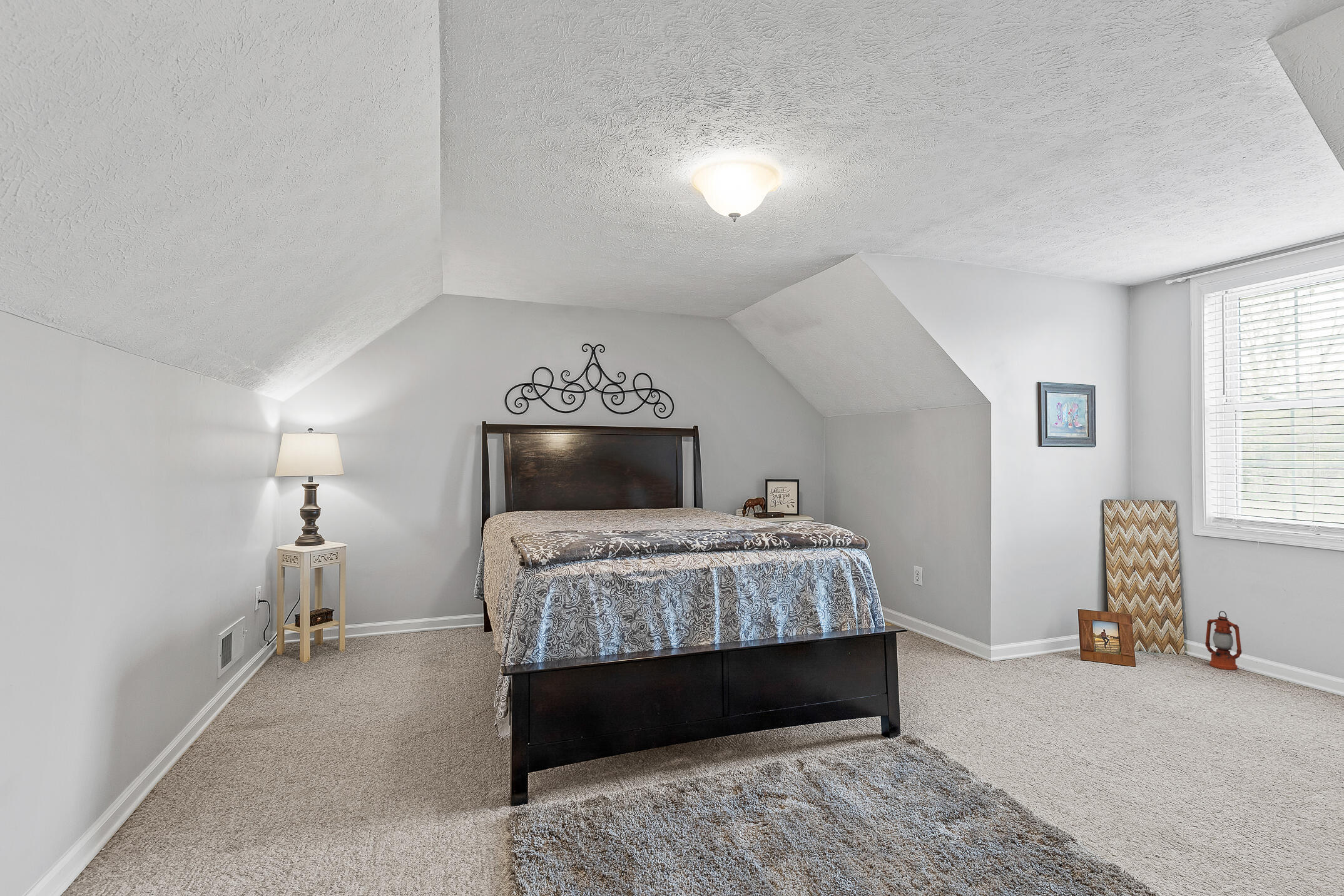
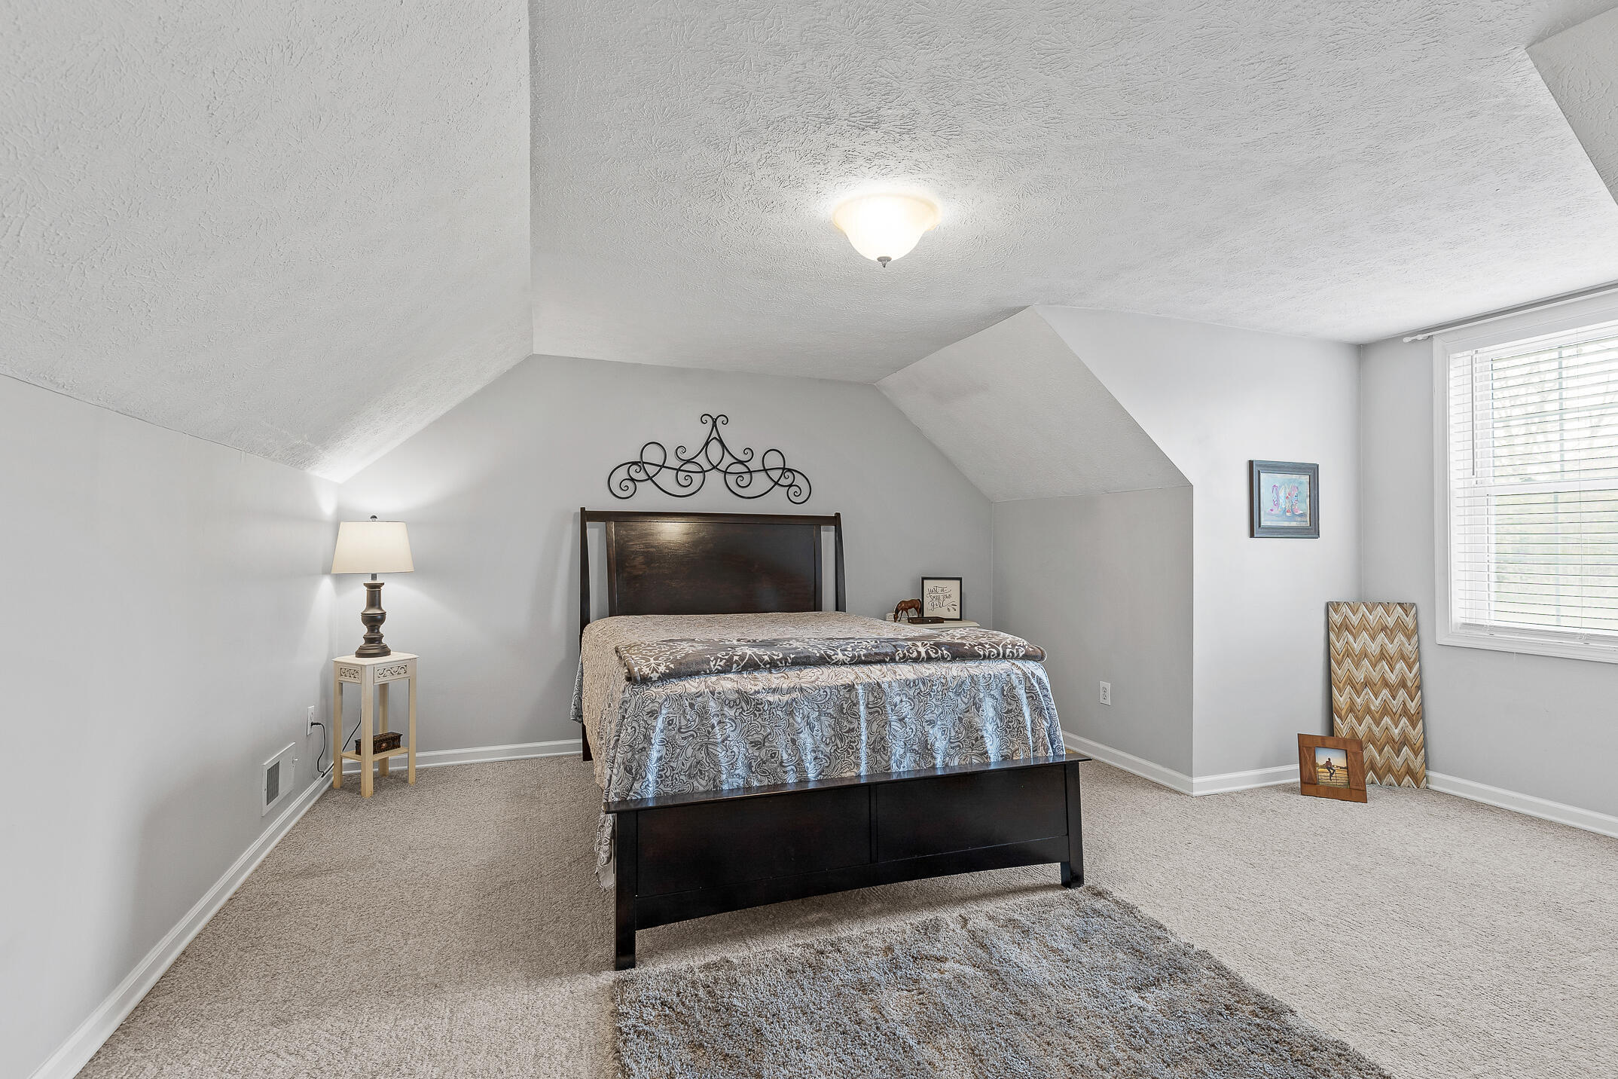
- lantern [1204,611,1243,671]
